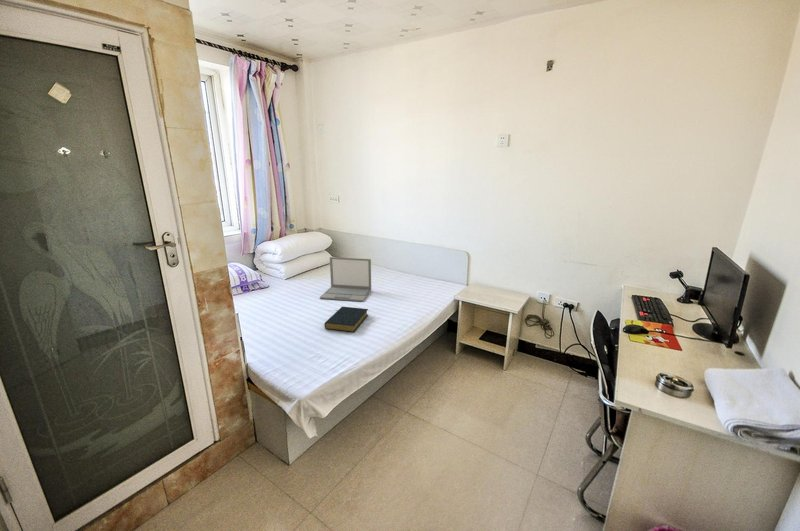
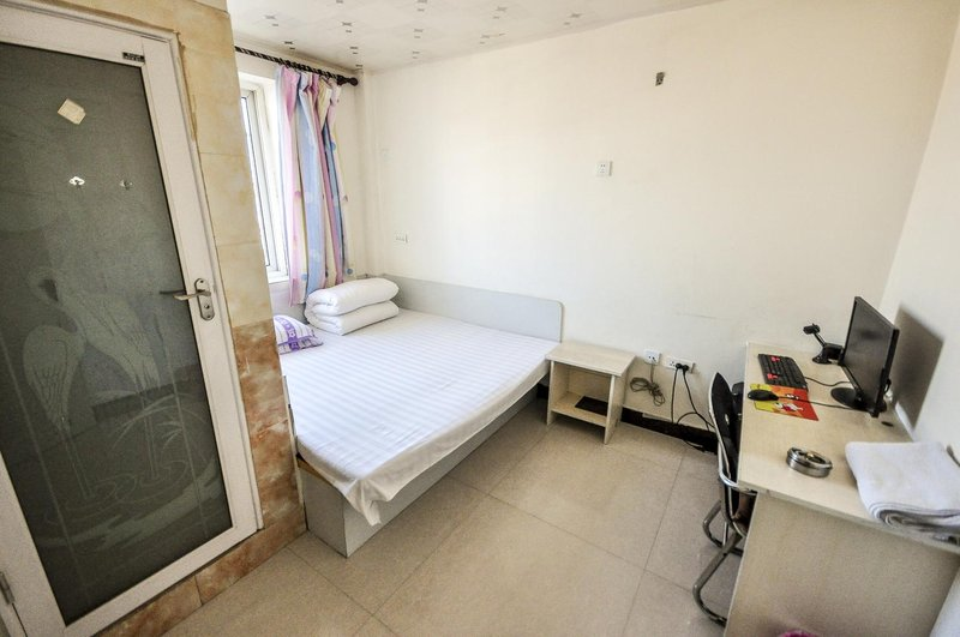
- laptop [319,256,372,302]
- hardback book [324,306,369,333]
